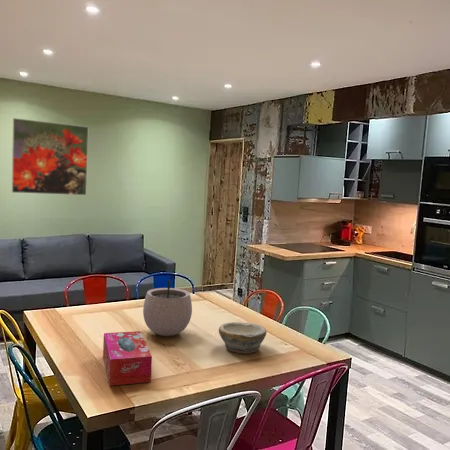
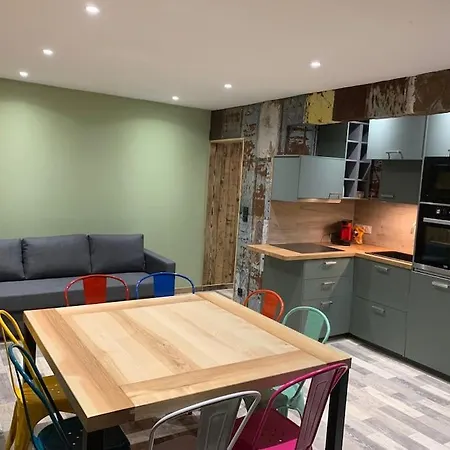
- plant pot [142,274,193,337]
- bowl [218,321,268,354]
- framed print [11,117,89,196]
- tissue box [102,330,153,387]
